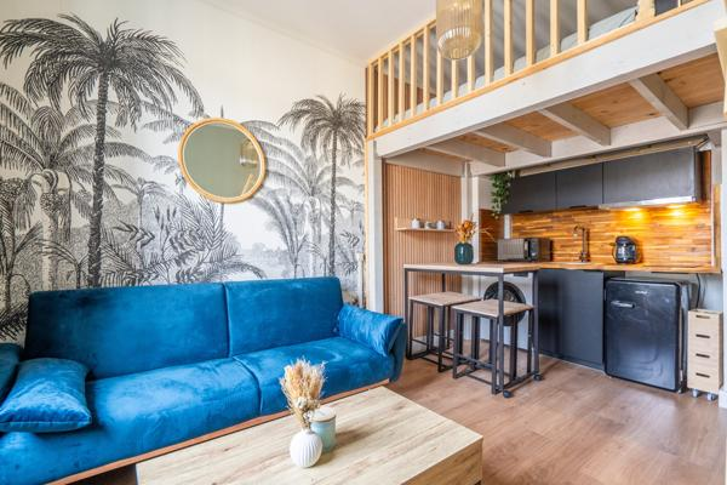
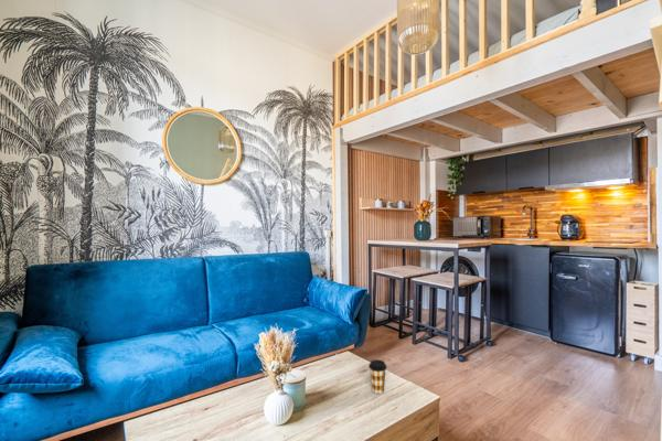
+ coffee cup [367,358,388,395]
